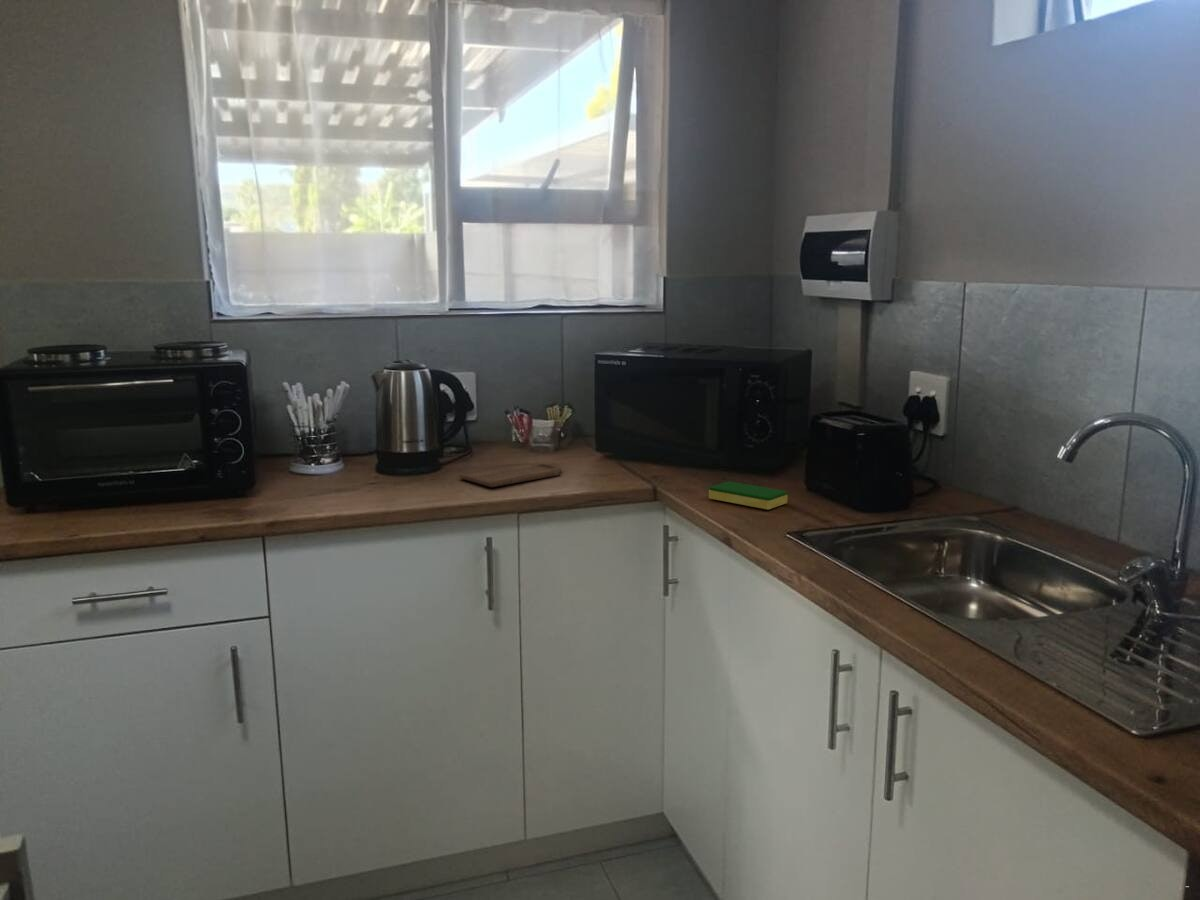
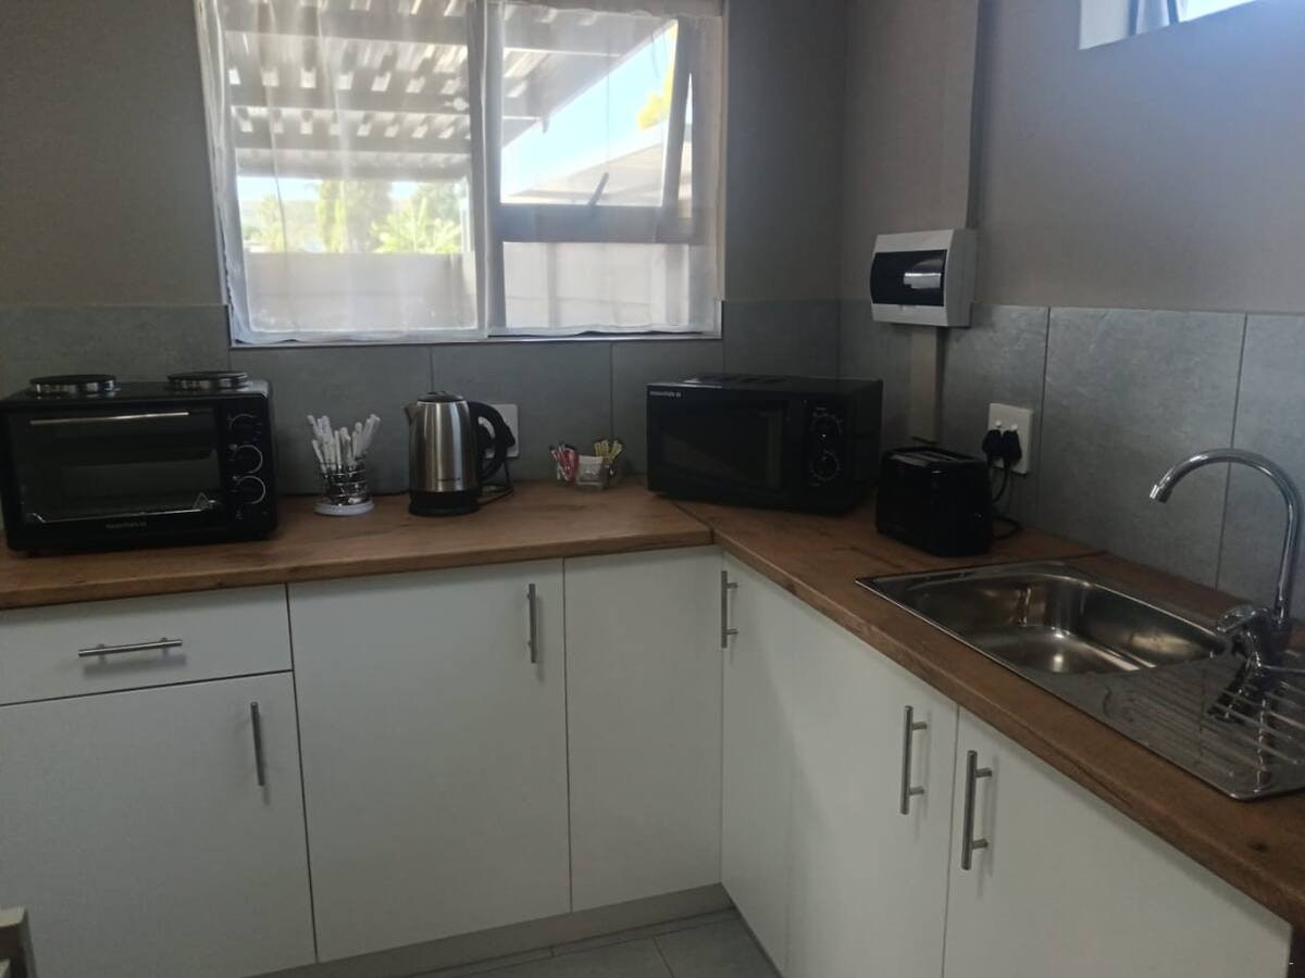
- cutting board [458,462,562,488]
- dish sponge [708,480,789,511]
